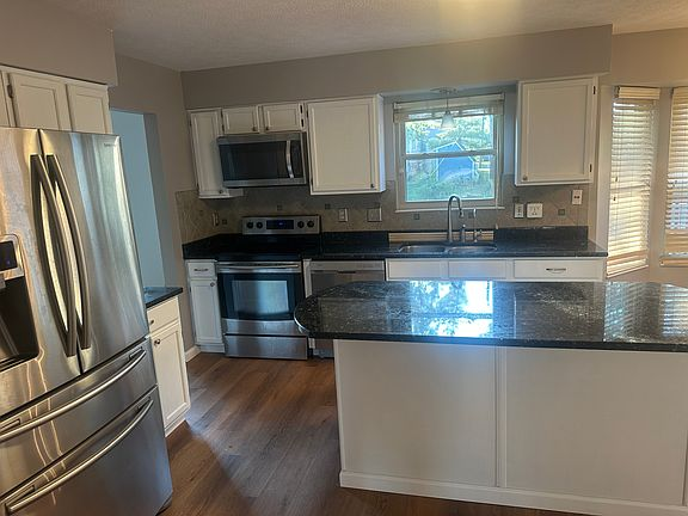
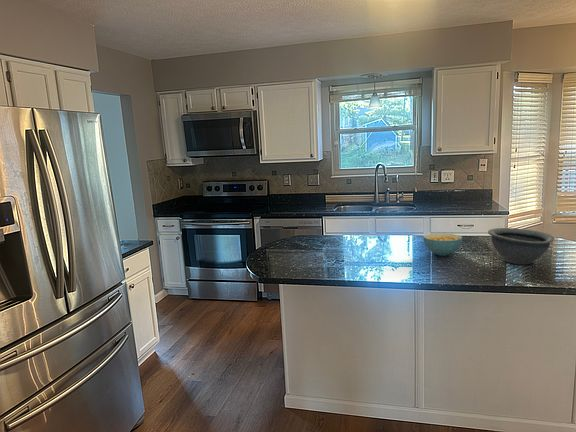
+ bowl [487,227,555,266]
+ cereal bowl [422,232,463,257]
